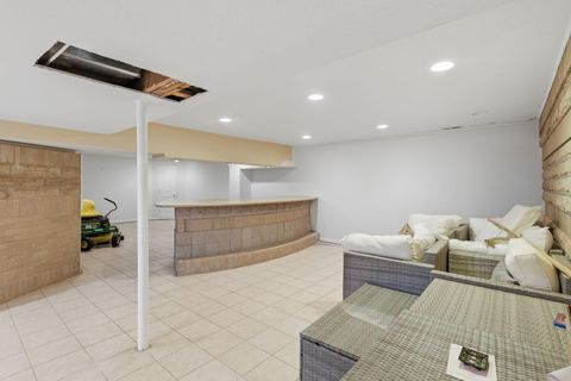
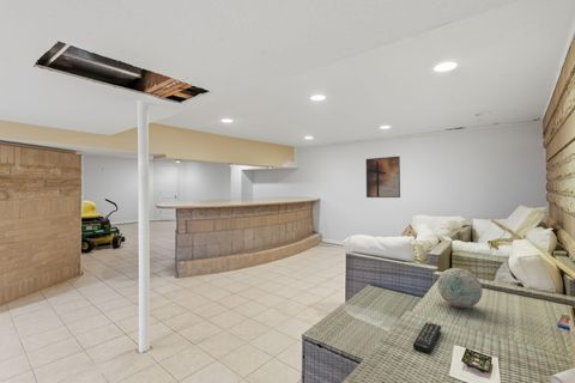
+ remote control [412,321,442,354]
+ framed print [365,156,401,199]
+ decorative ball [436,267,484,309]
